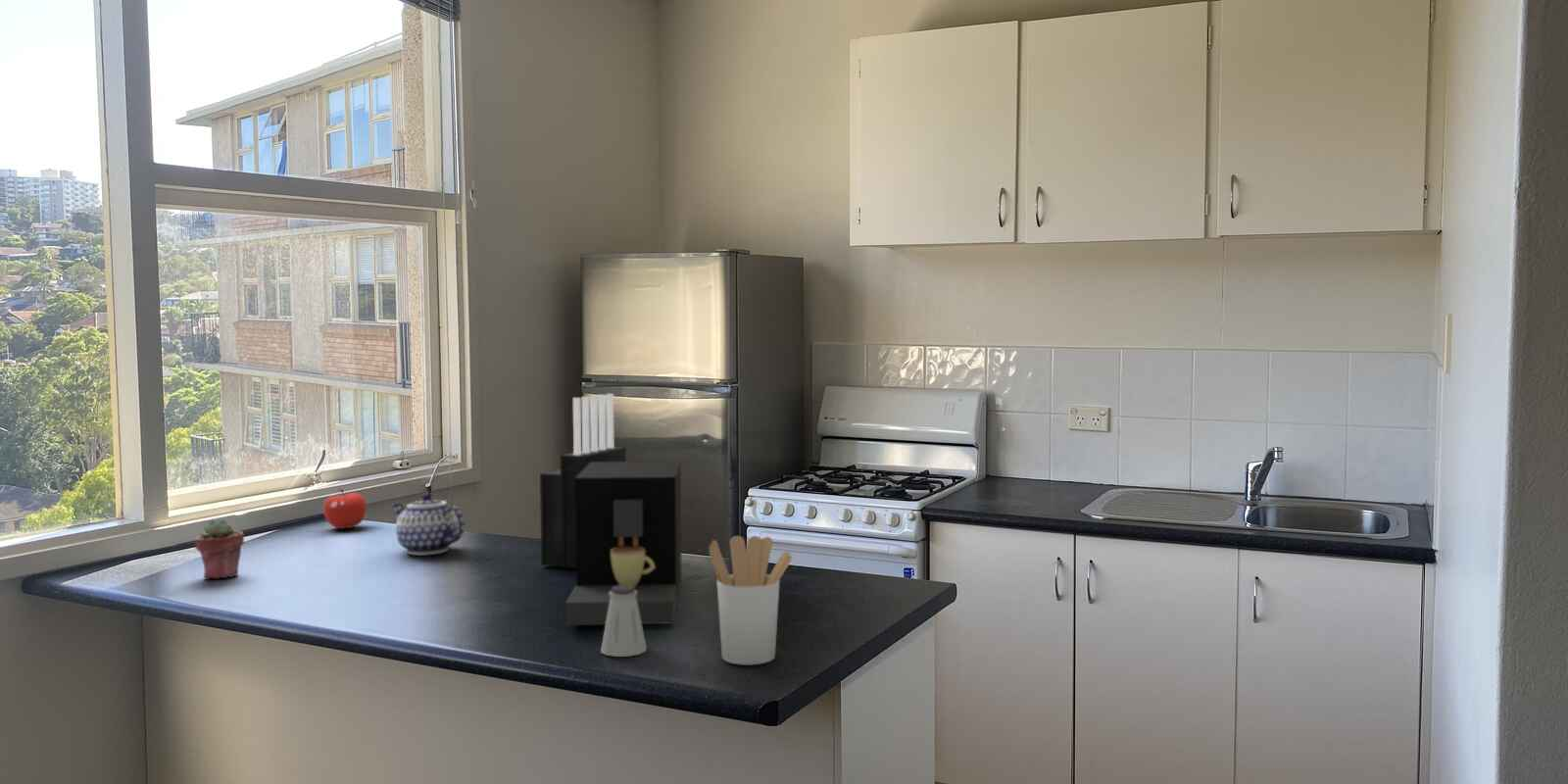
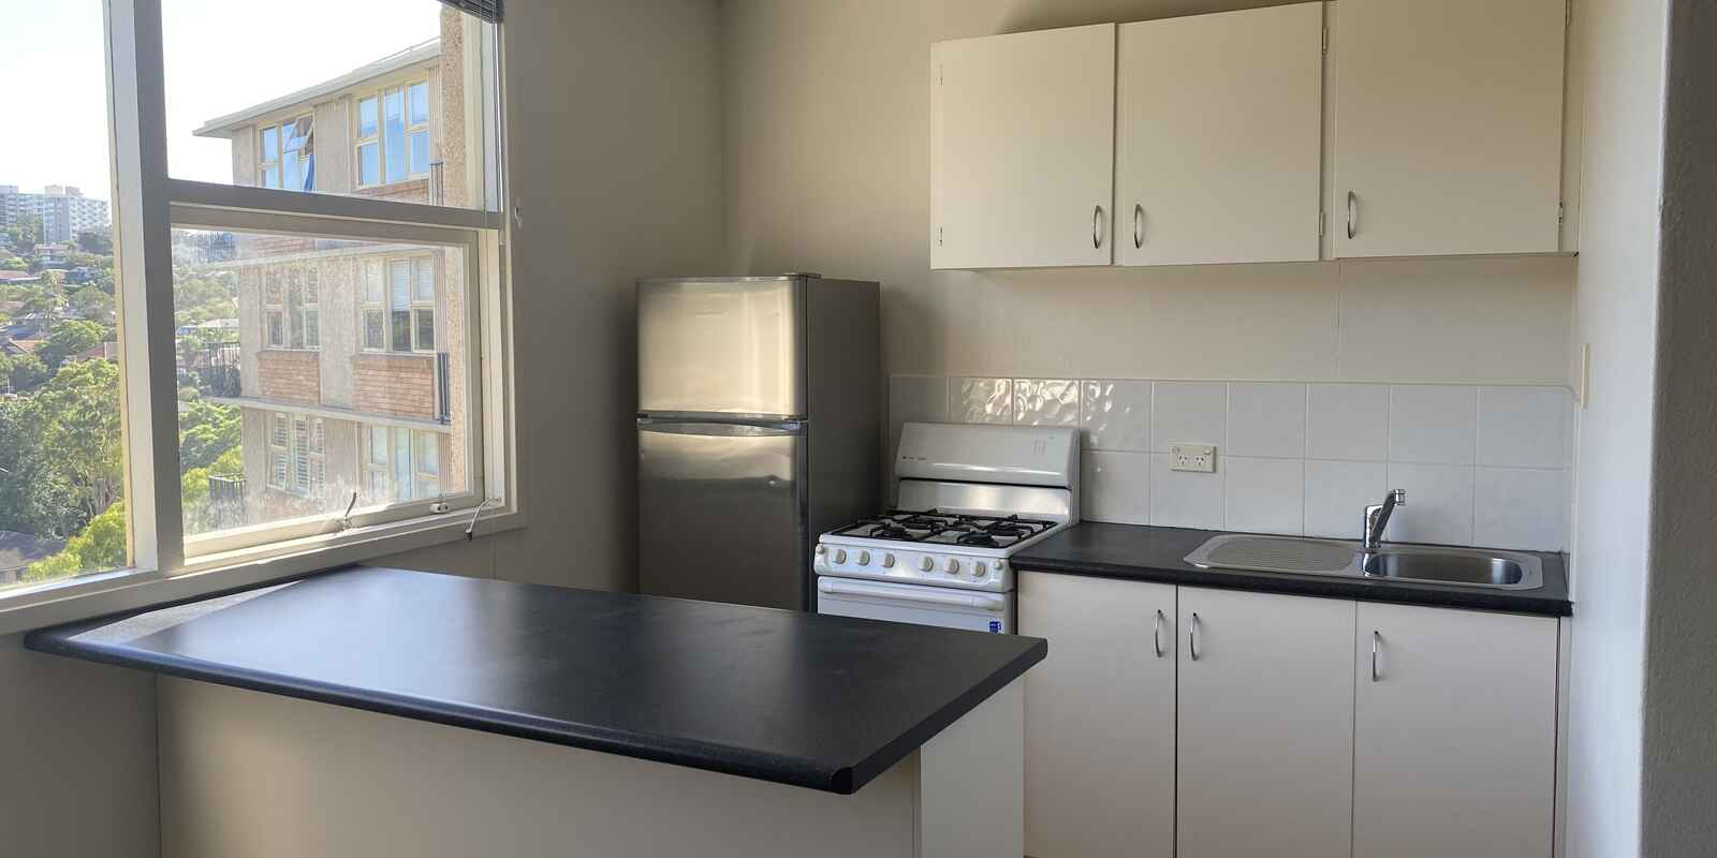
- teapot [390,492,466,557]
- coffee maker [564,461,683,626]
- saltshaker [600,585,648,658]
- utensil holder [709,535,793,665]
- fruit [322,488,368,529]
- knife block [539,393,627,569]
- potted succulent [194,517,245,579]
